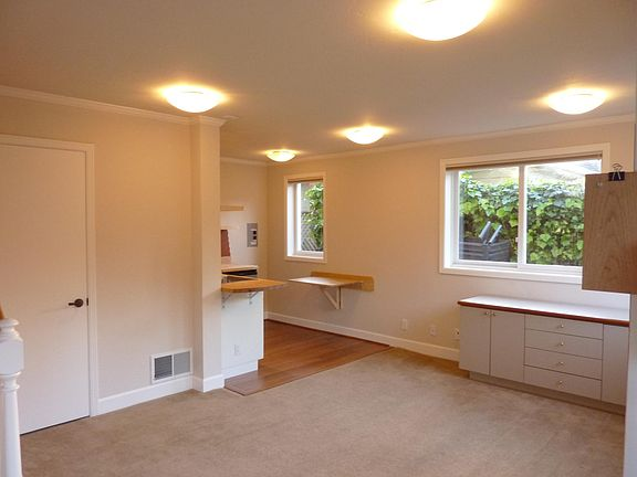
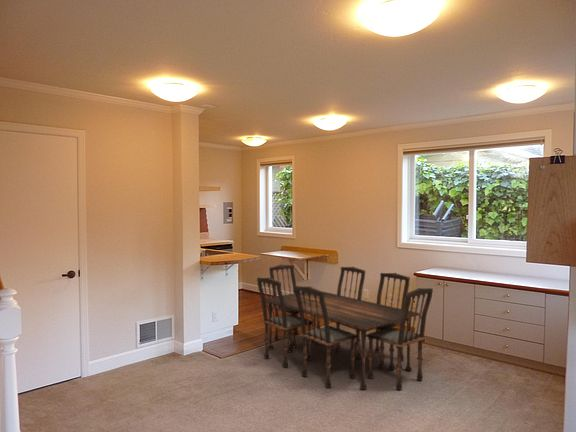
+ dining table [256,263,434,391]
